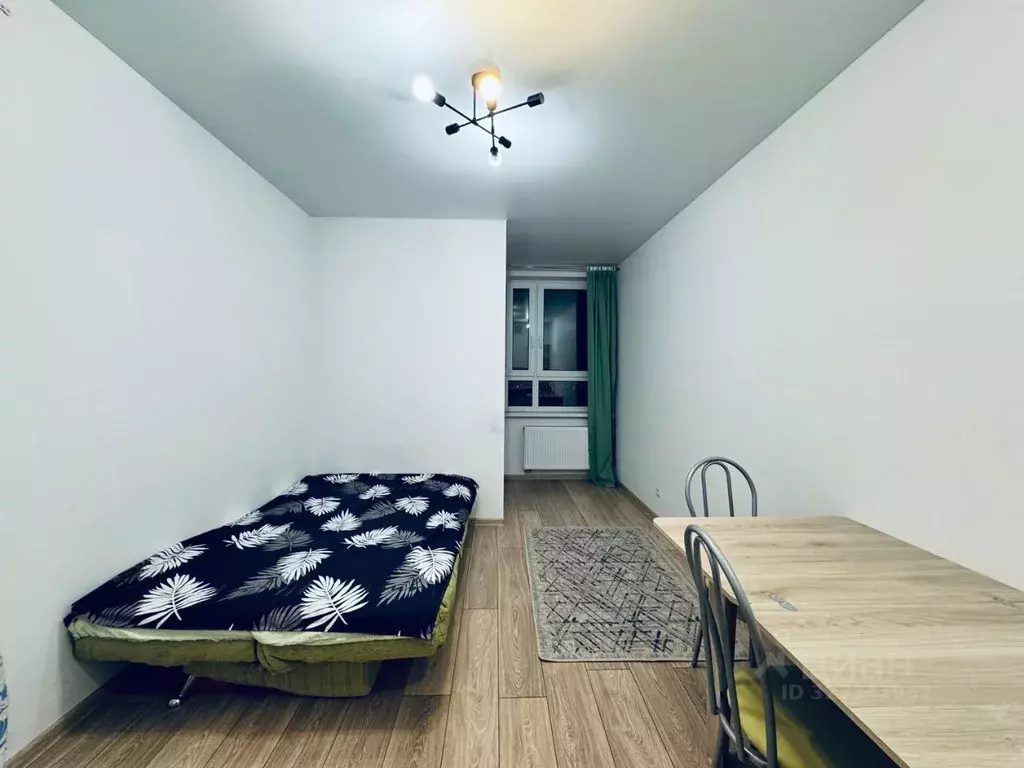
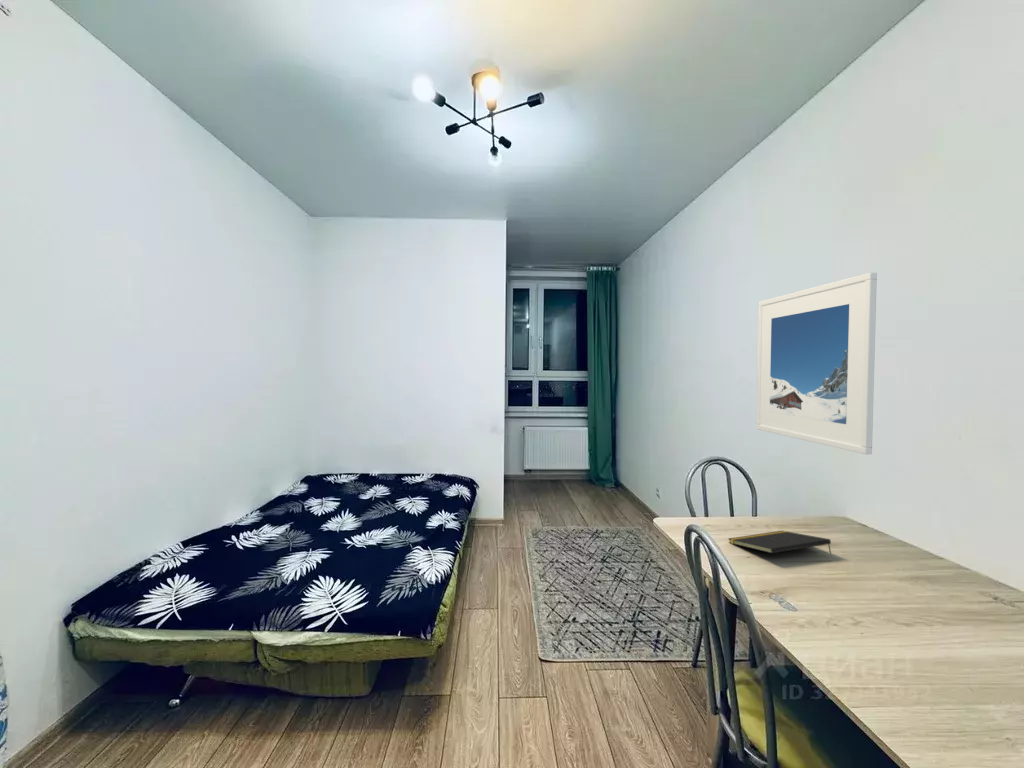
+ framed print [755,272,878,455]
+ notepad [727,530,832,554]
